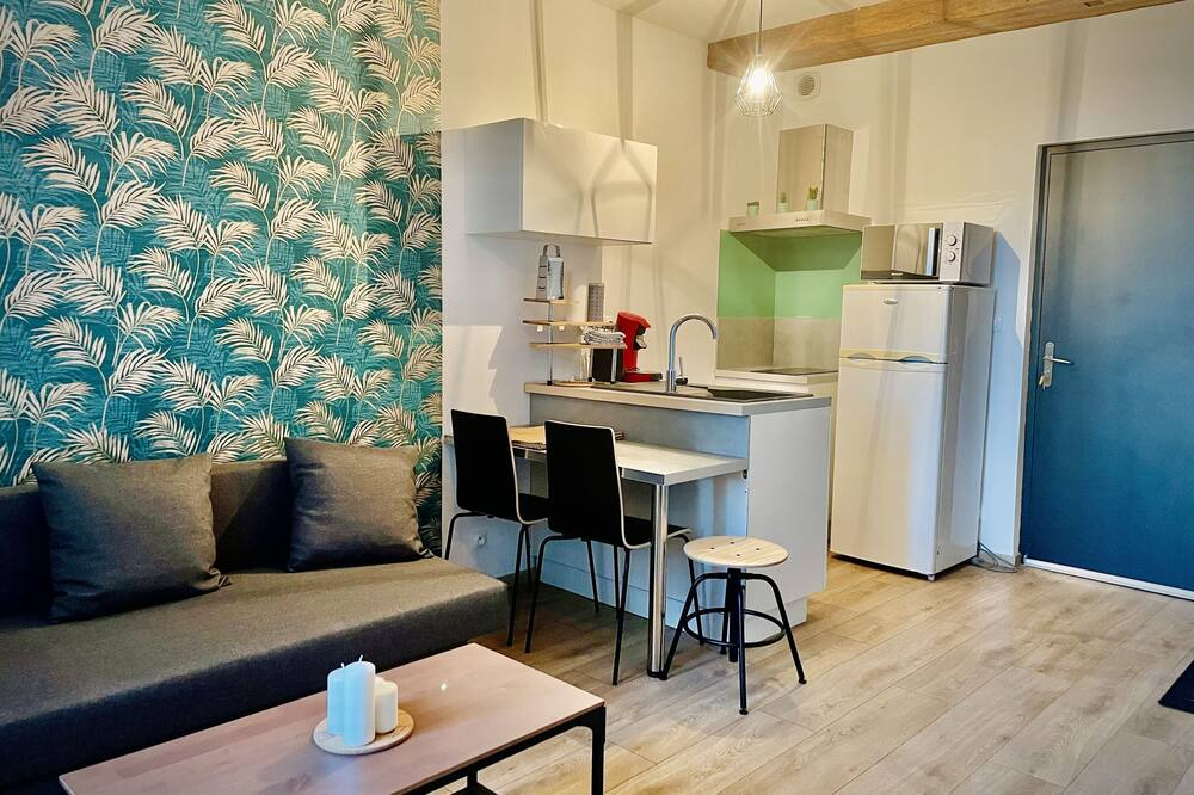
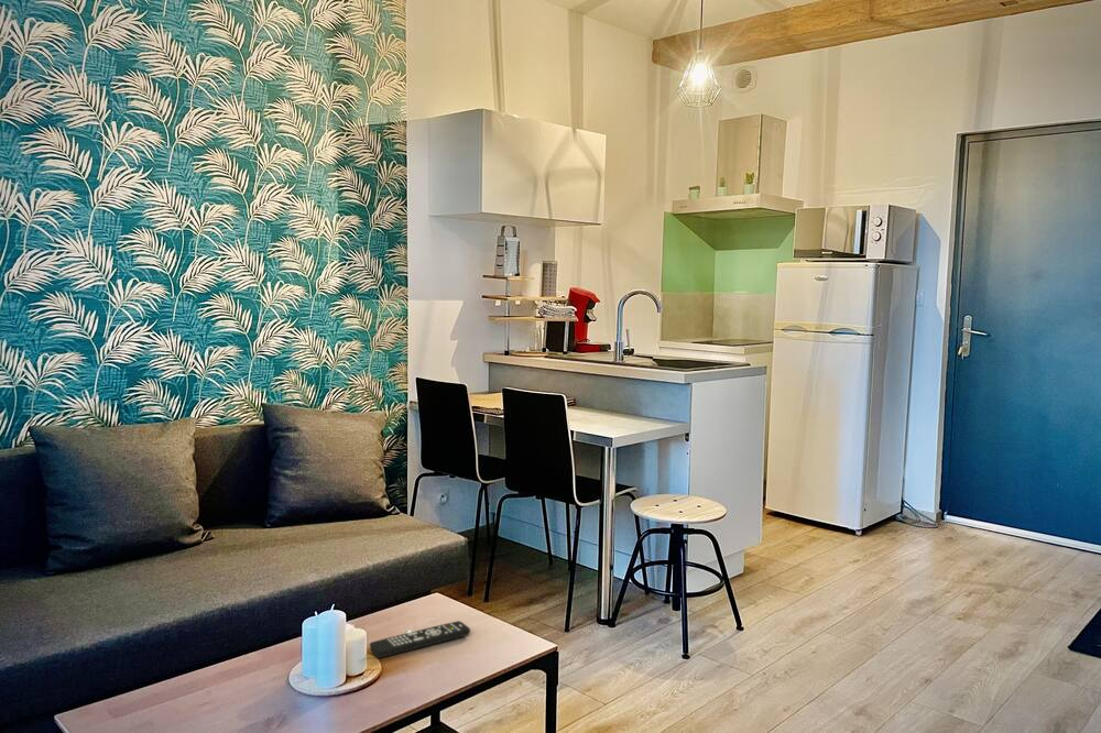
+ remote control [369,620,471,659]
